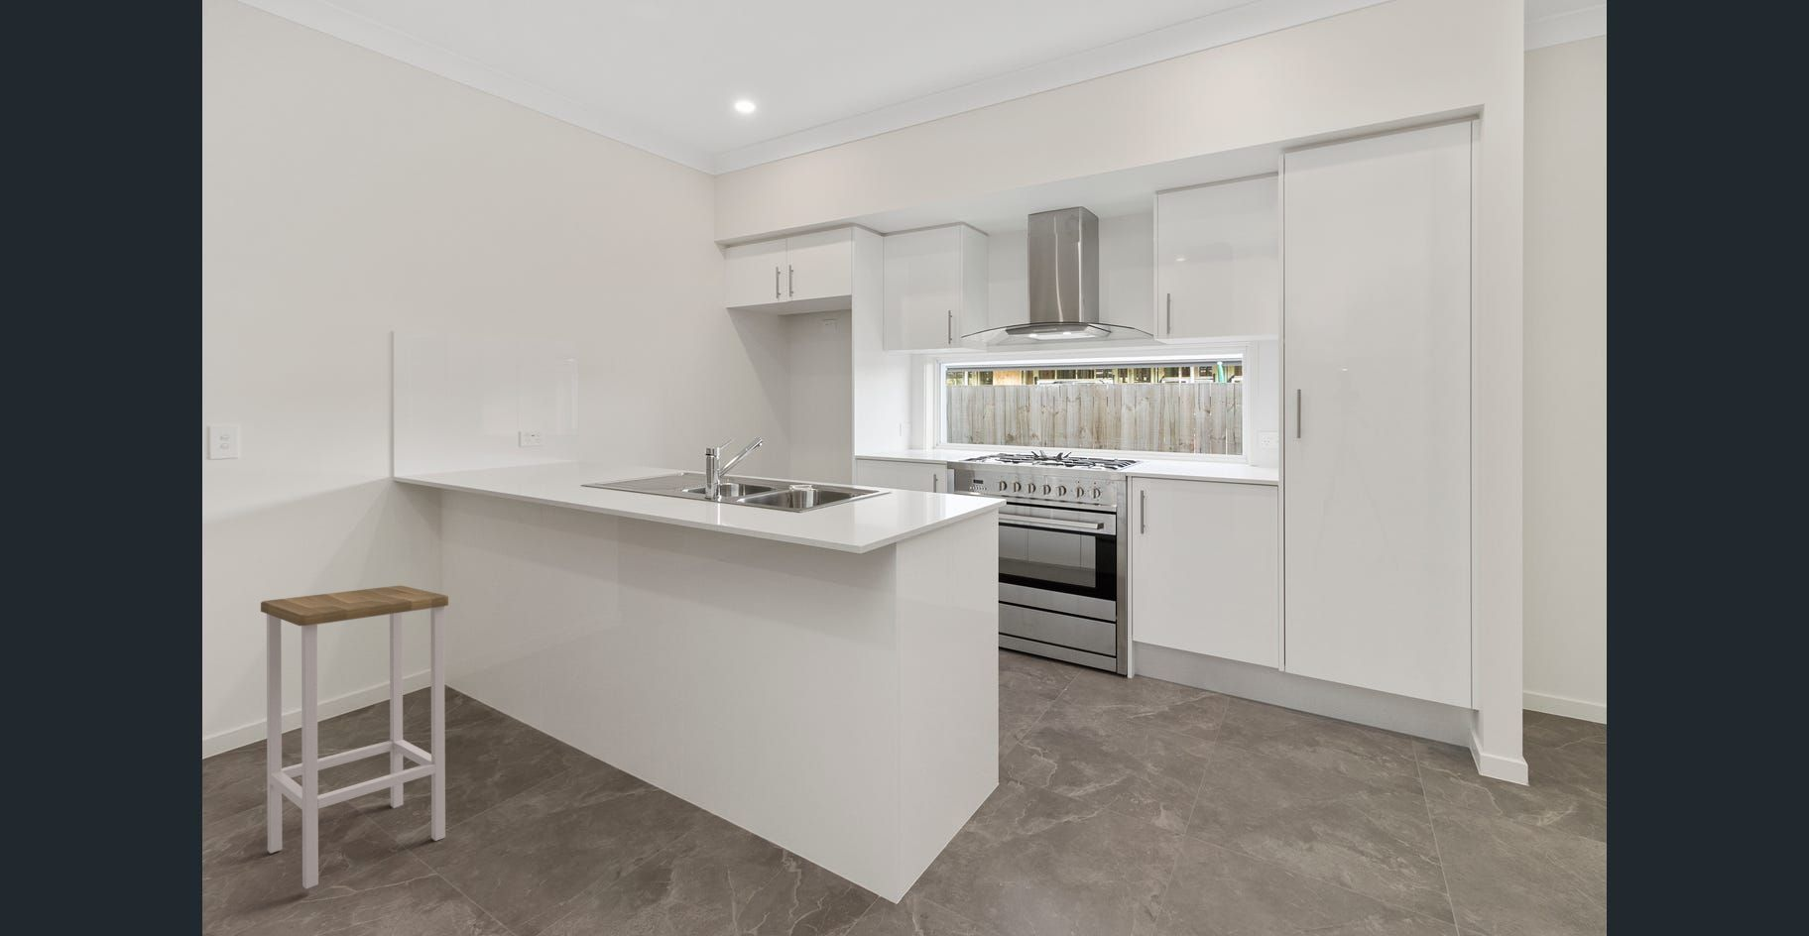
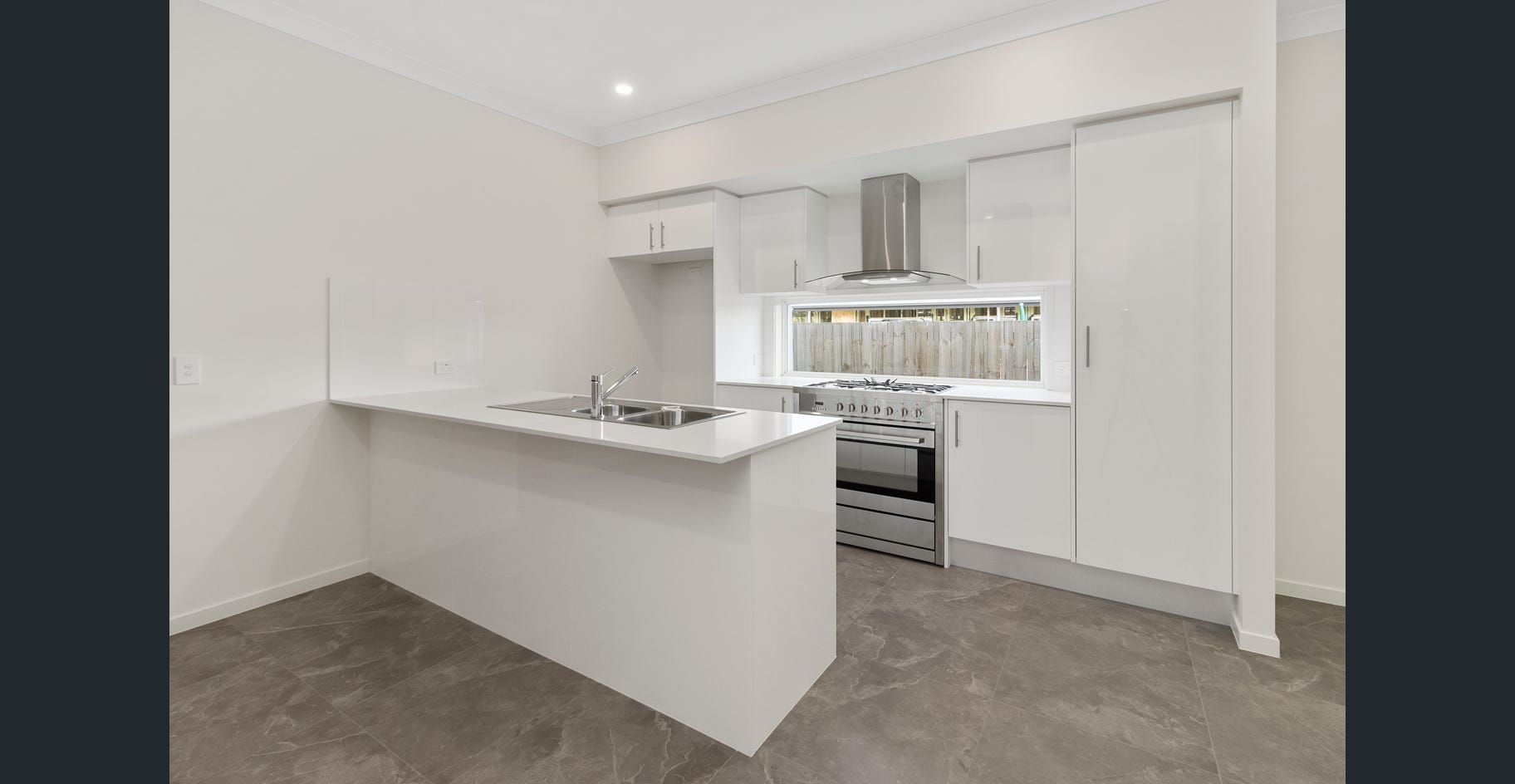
- bar stool [260,585,449,891]
